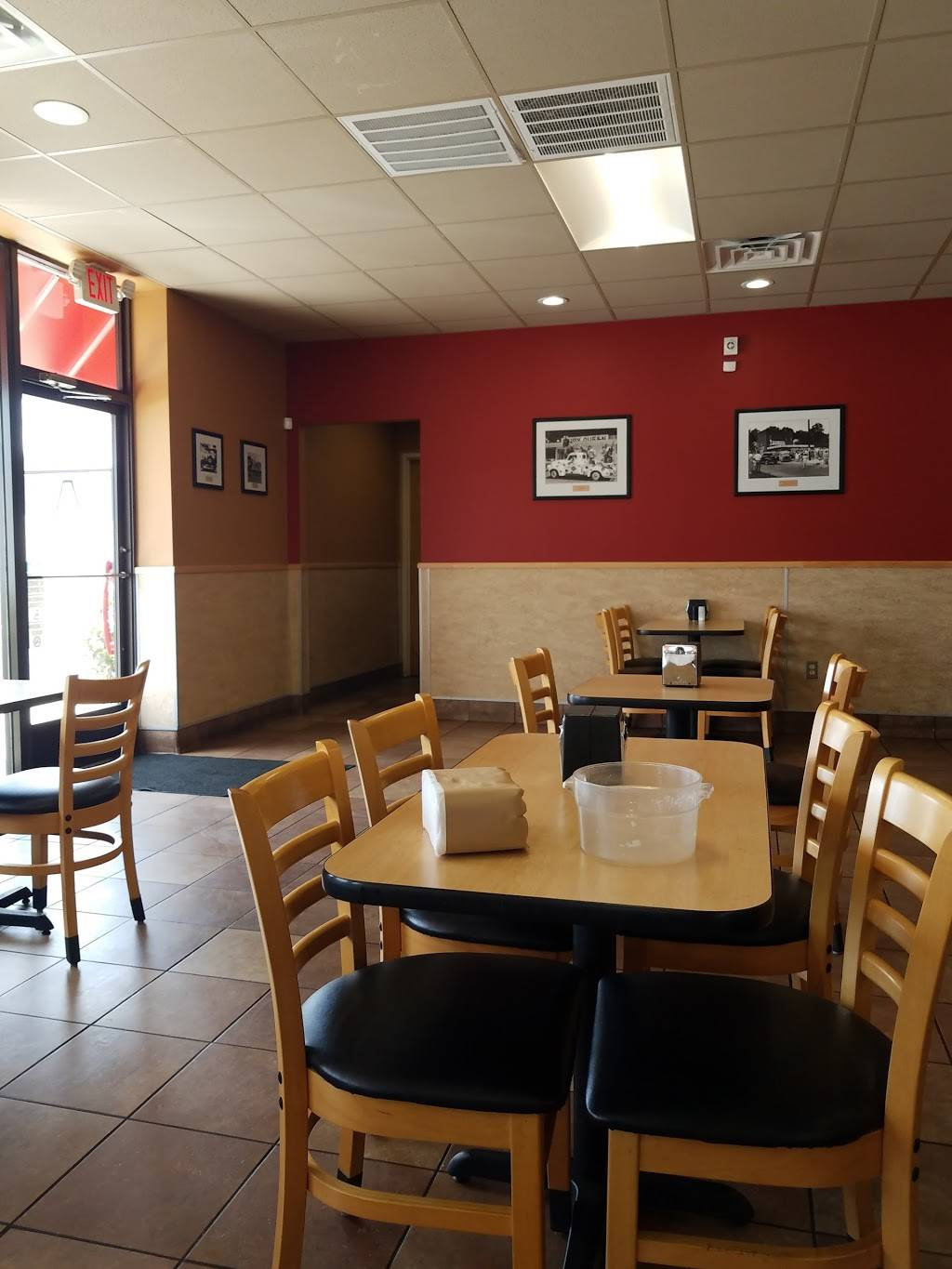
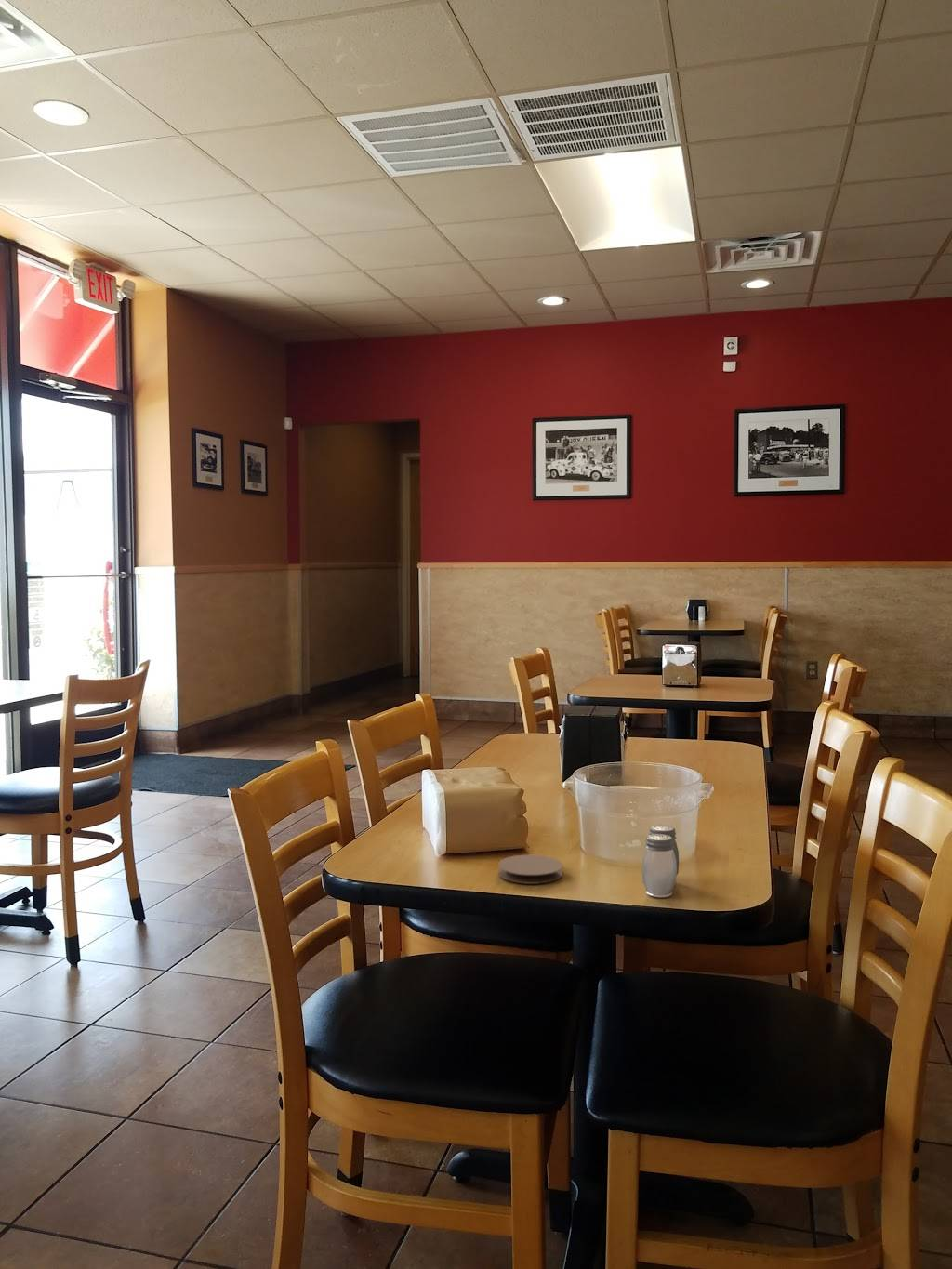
+ coaster [497,854,563,885]
+ salt and pepper shaker [641,824,680,898]
